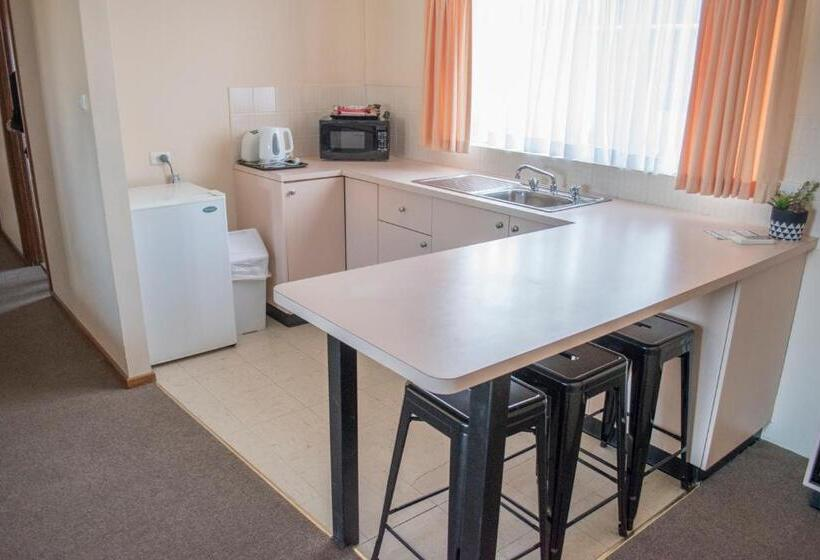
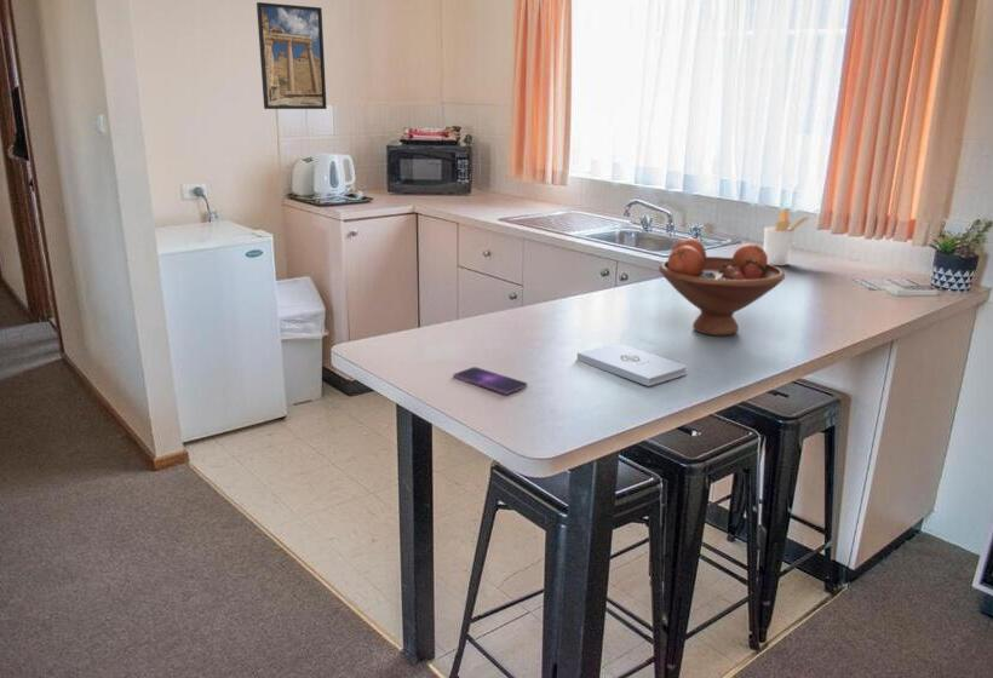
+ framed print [256,1,328,110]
+ smartphone [452,366,528,396]
+ notepad [576,343,688,387]
+ fruit bowl [658,236,786,337]
+ utensil holder [763,209,813,266]
